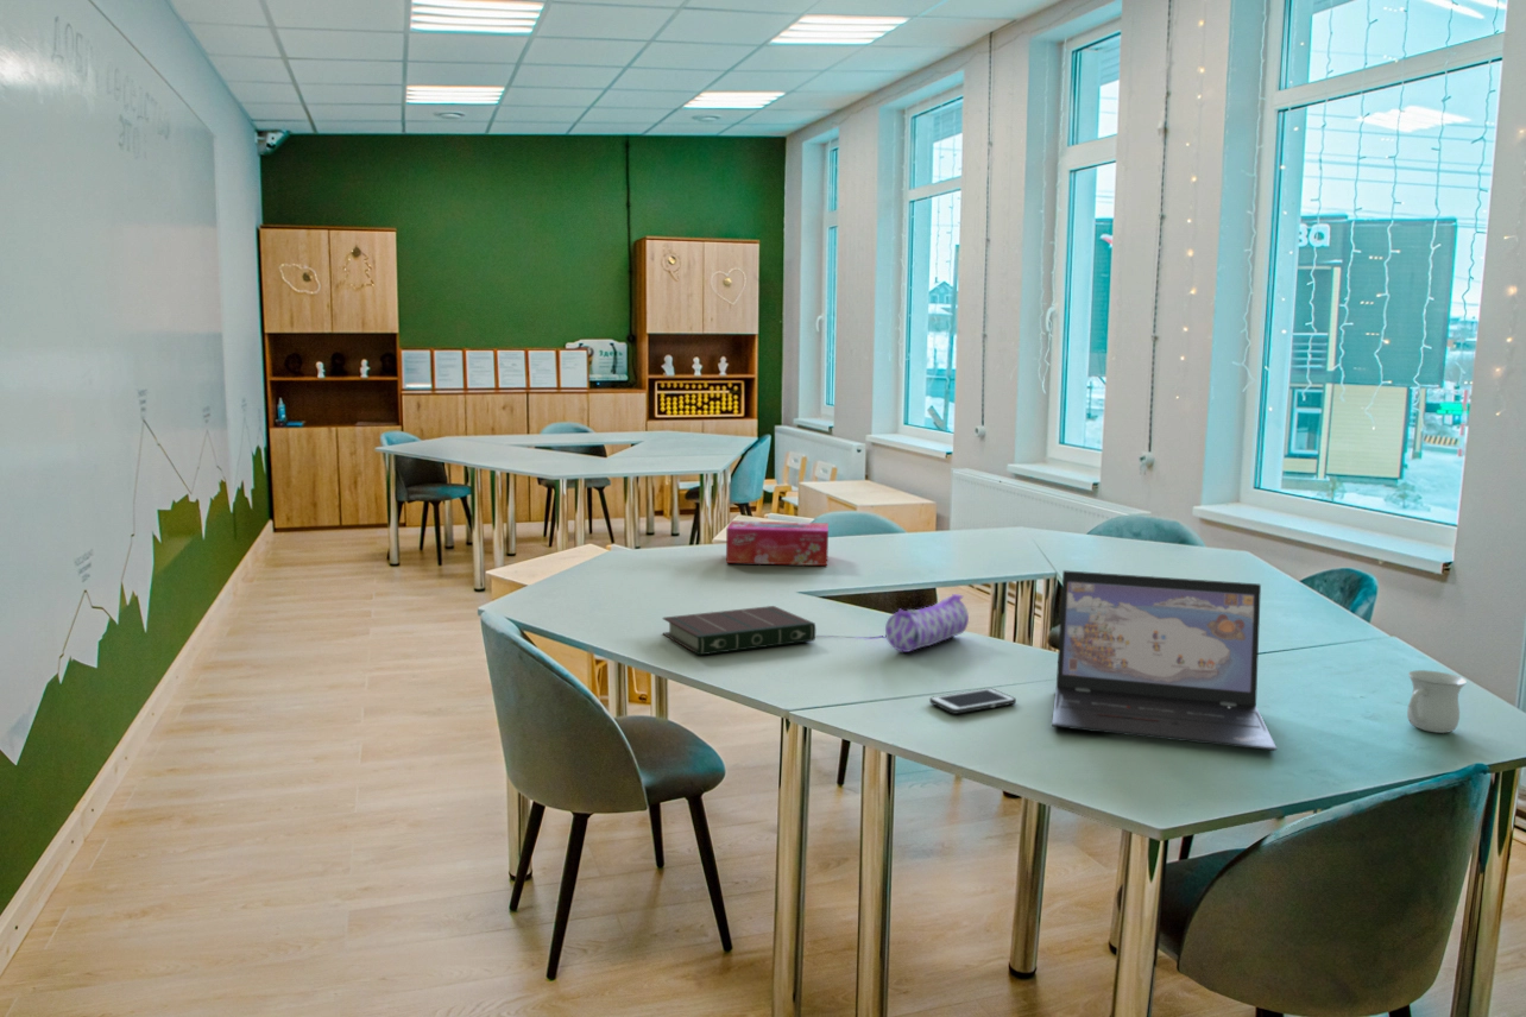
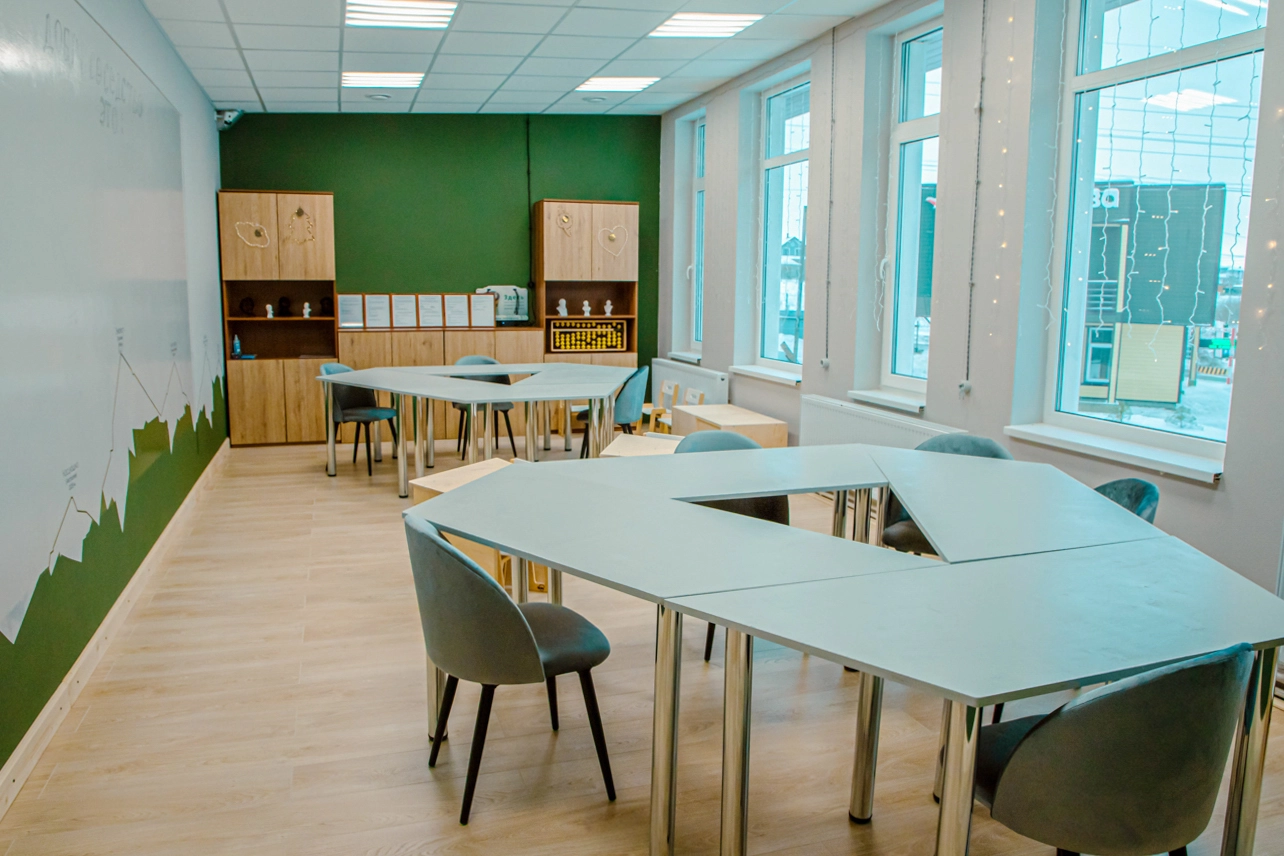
- cell phone [928,687,1017,715]
- laptop [1051,569,1278,752]
- tissue box [725,519,830,567]
- mug [1406,669,1468,734]
- book [661,605,816,656]
- pencil case [884,593,970,653]
